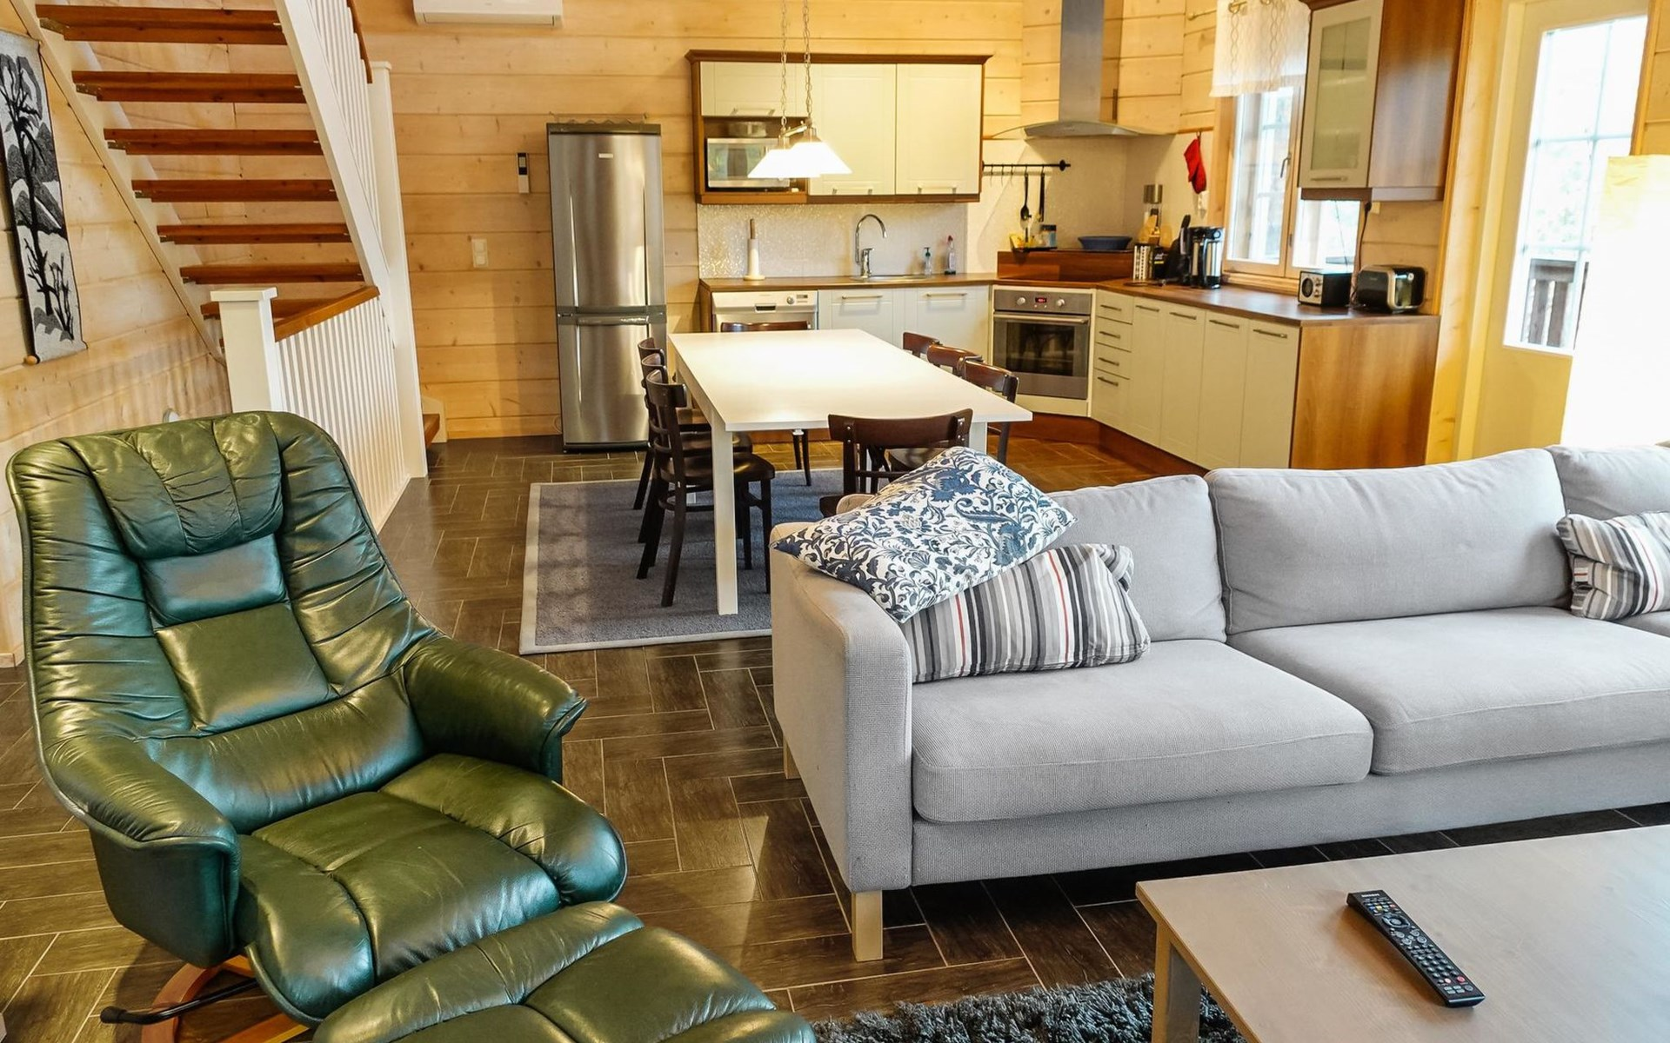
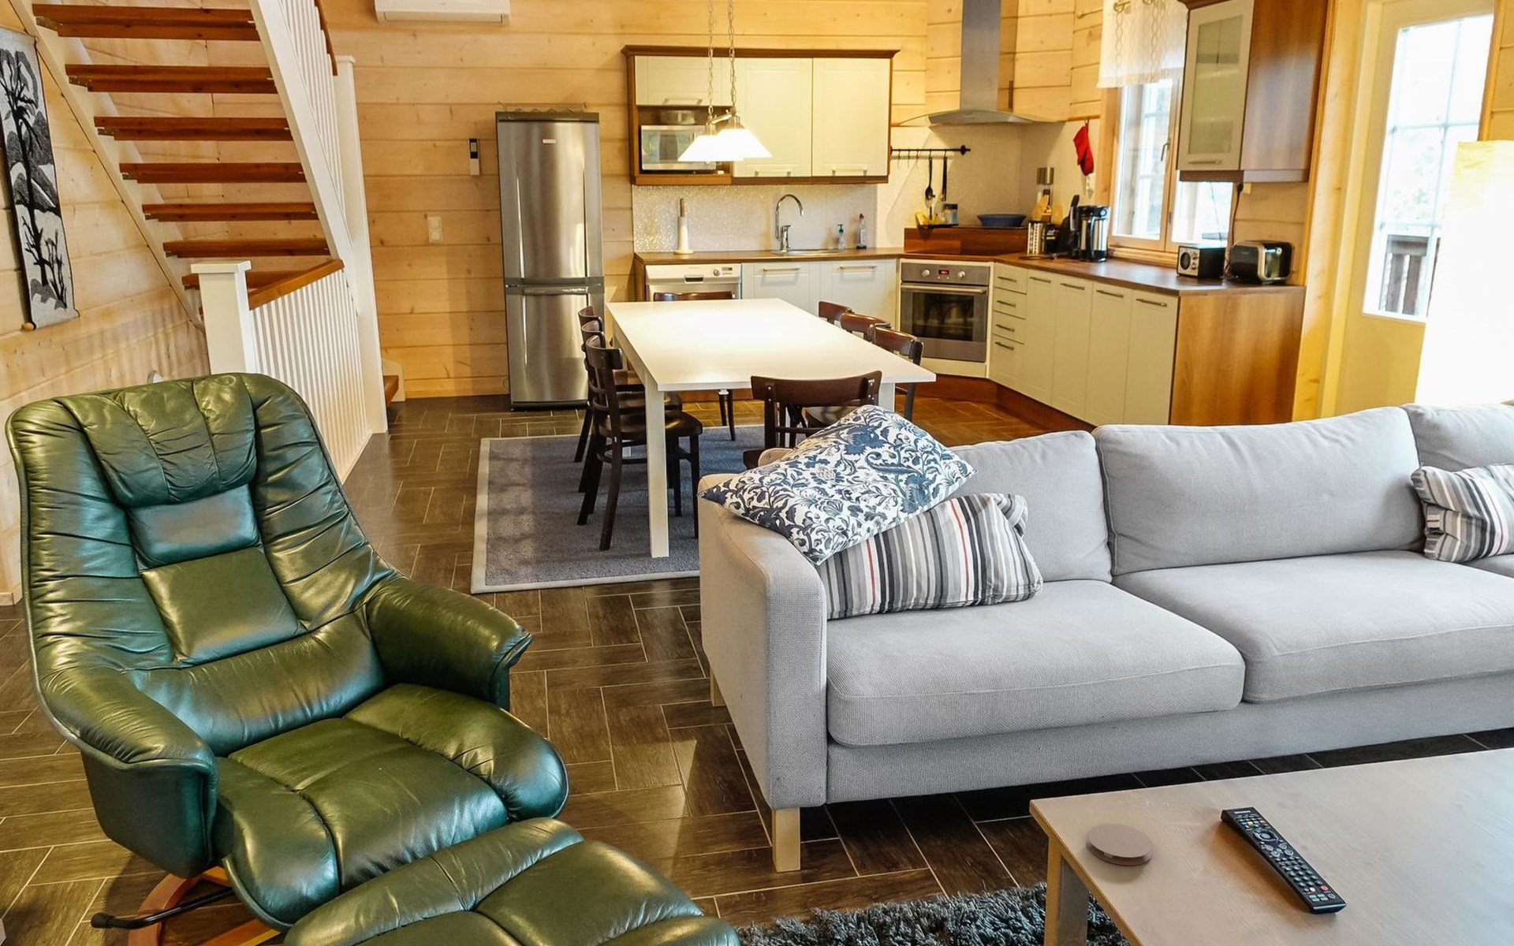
+ coaster [1087,823,1153,865]
